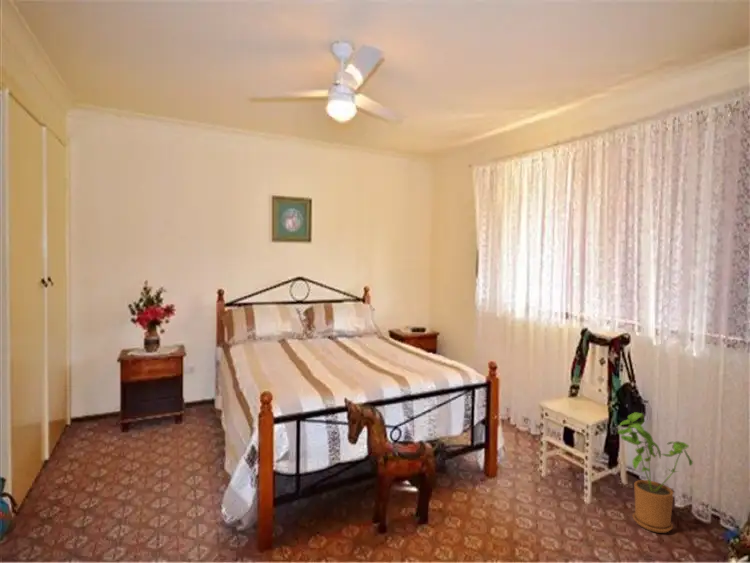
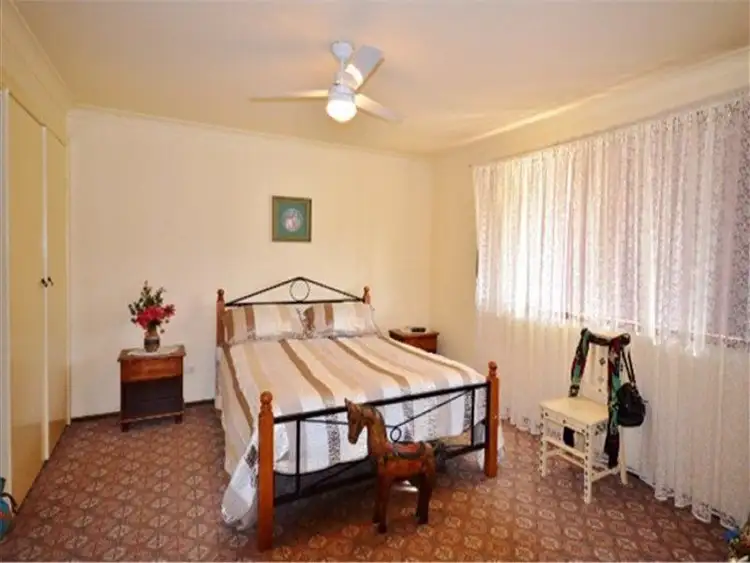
- house plant [617,411,694,534]
